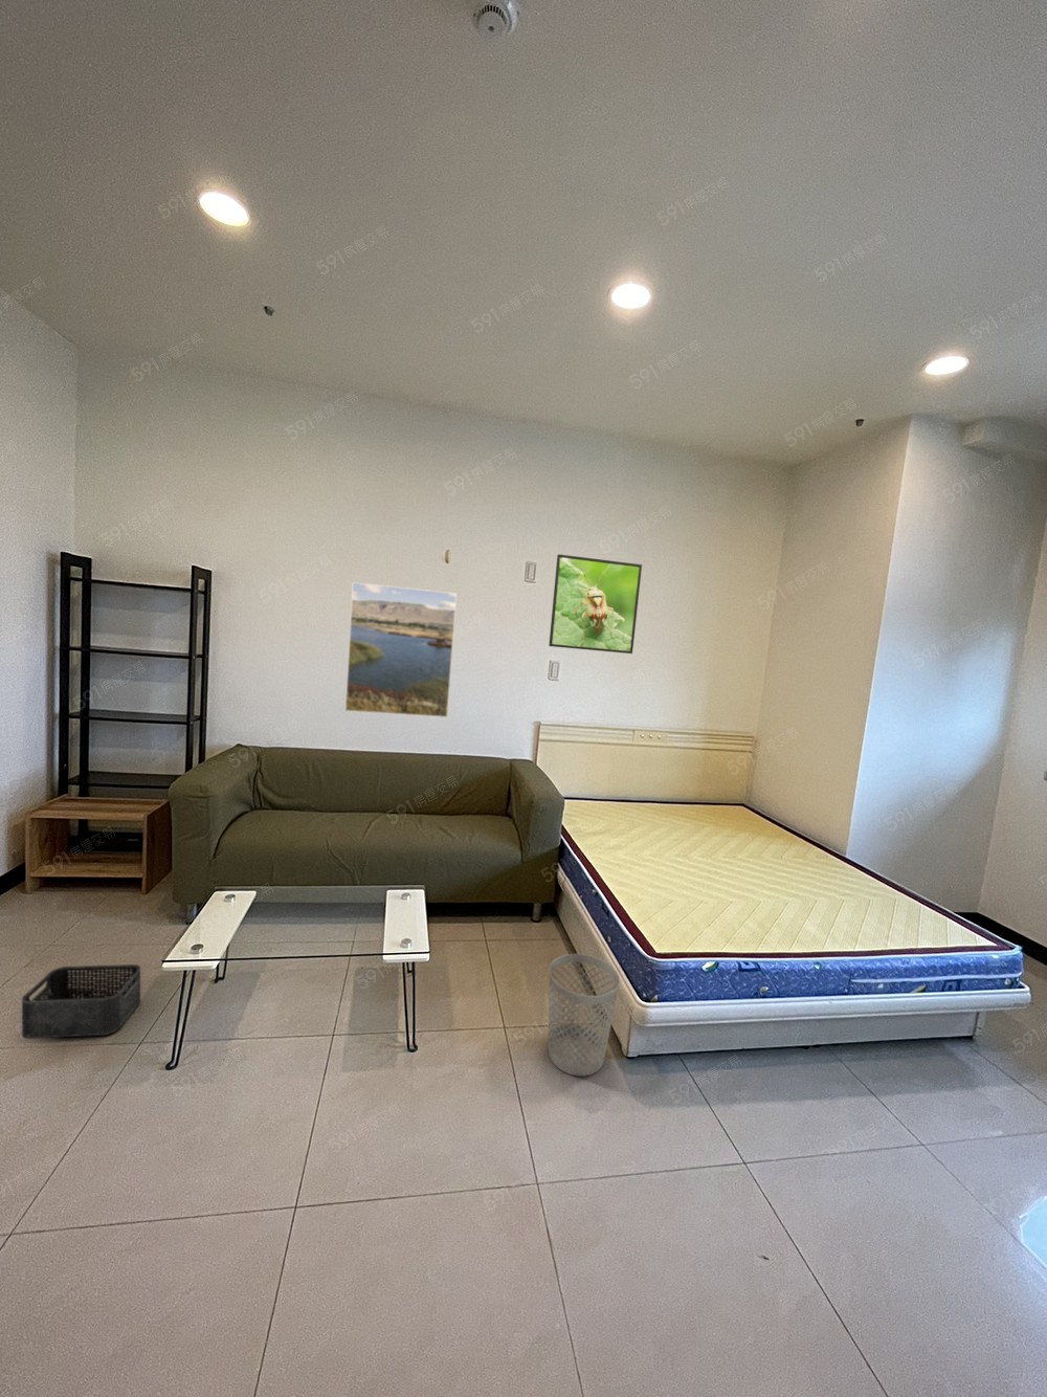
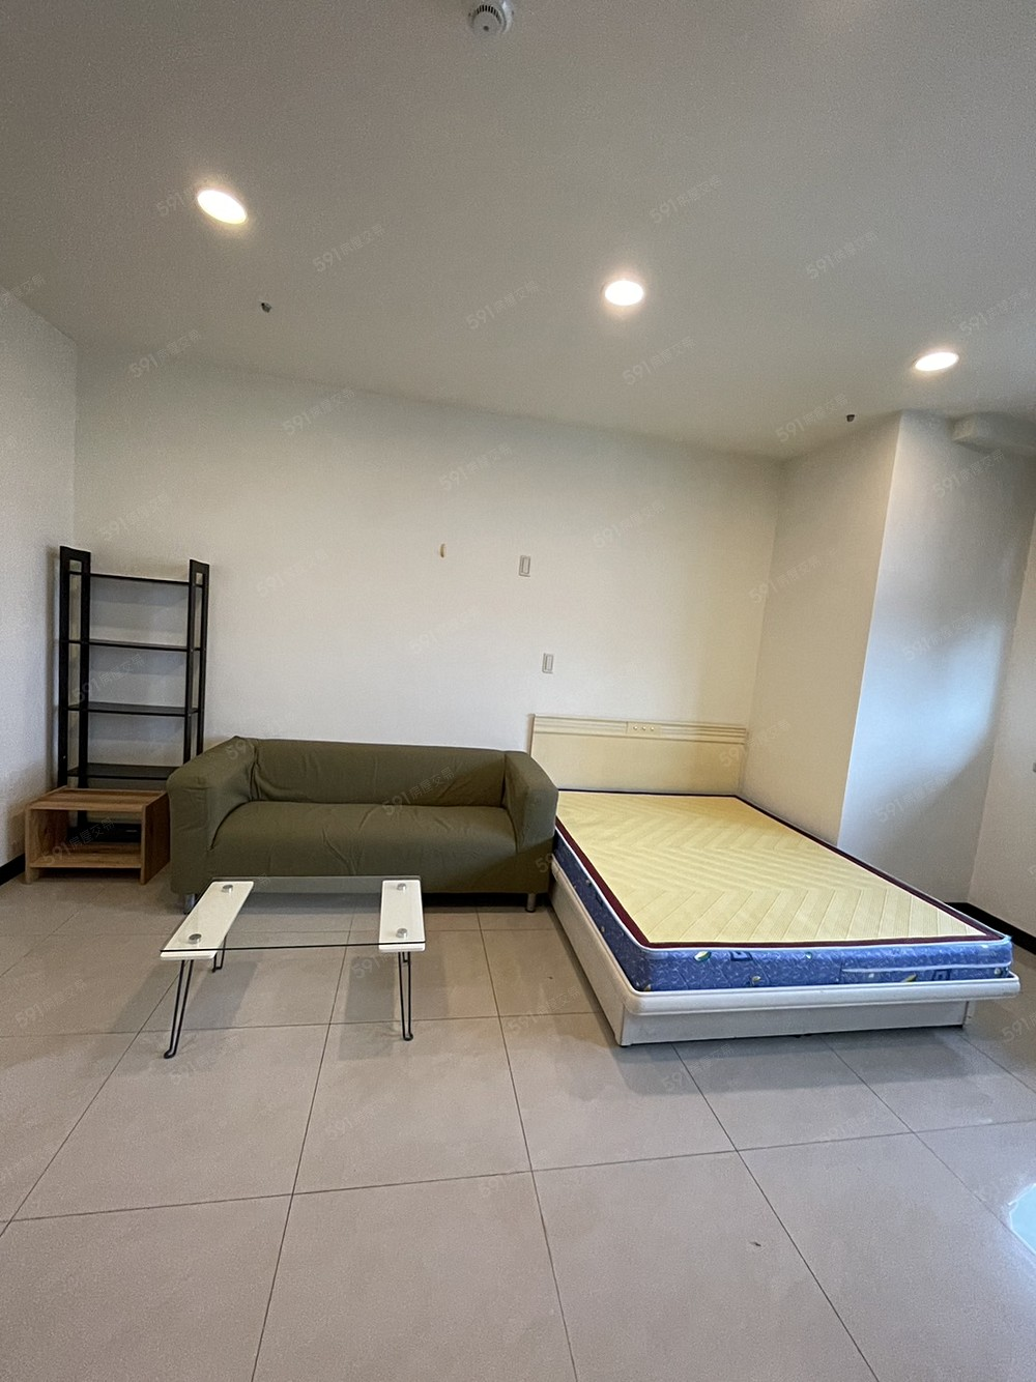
- storage bin [21,964,142,1040]
- wastebasket [547,953,621,1078]
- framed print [344,581,458,718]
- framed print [548,553,643,654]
